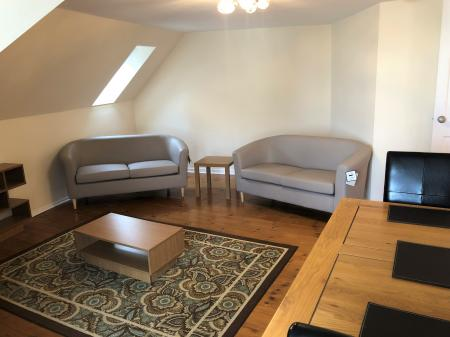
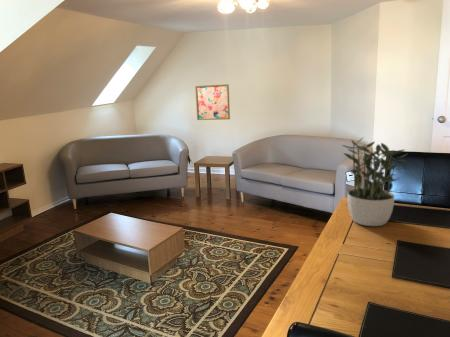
+ potted plant [341,136,408,227]
+ wall art [194,83,231,121]
